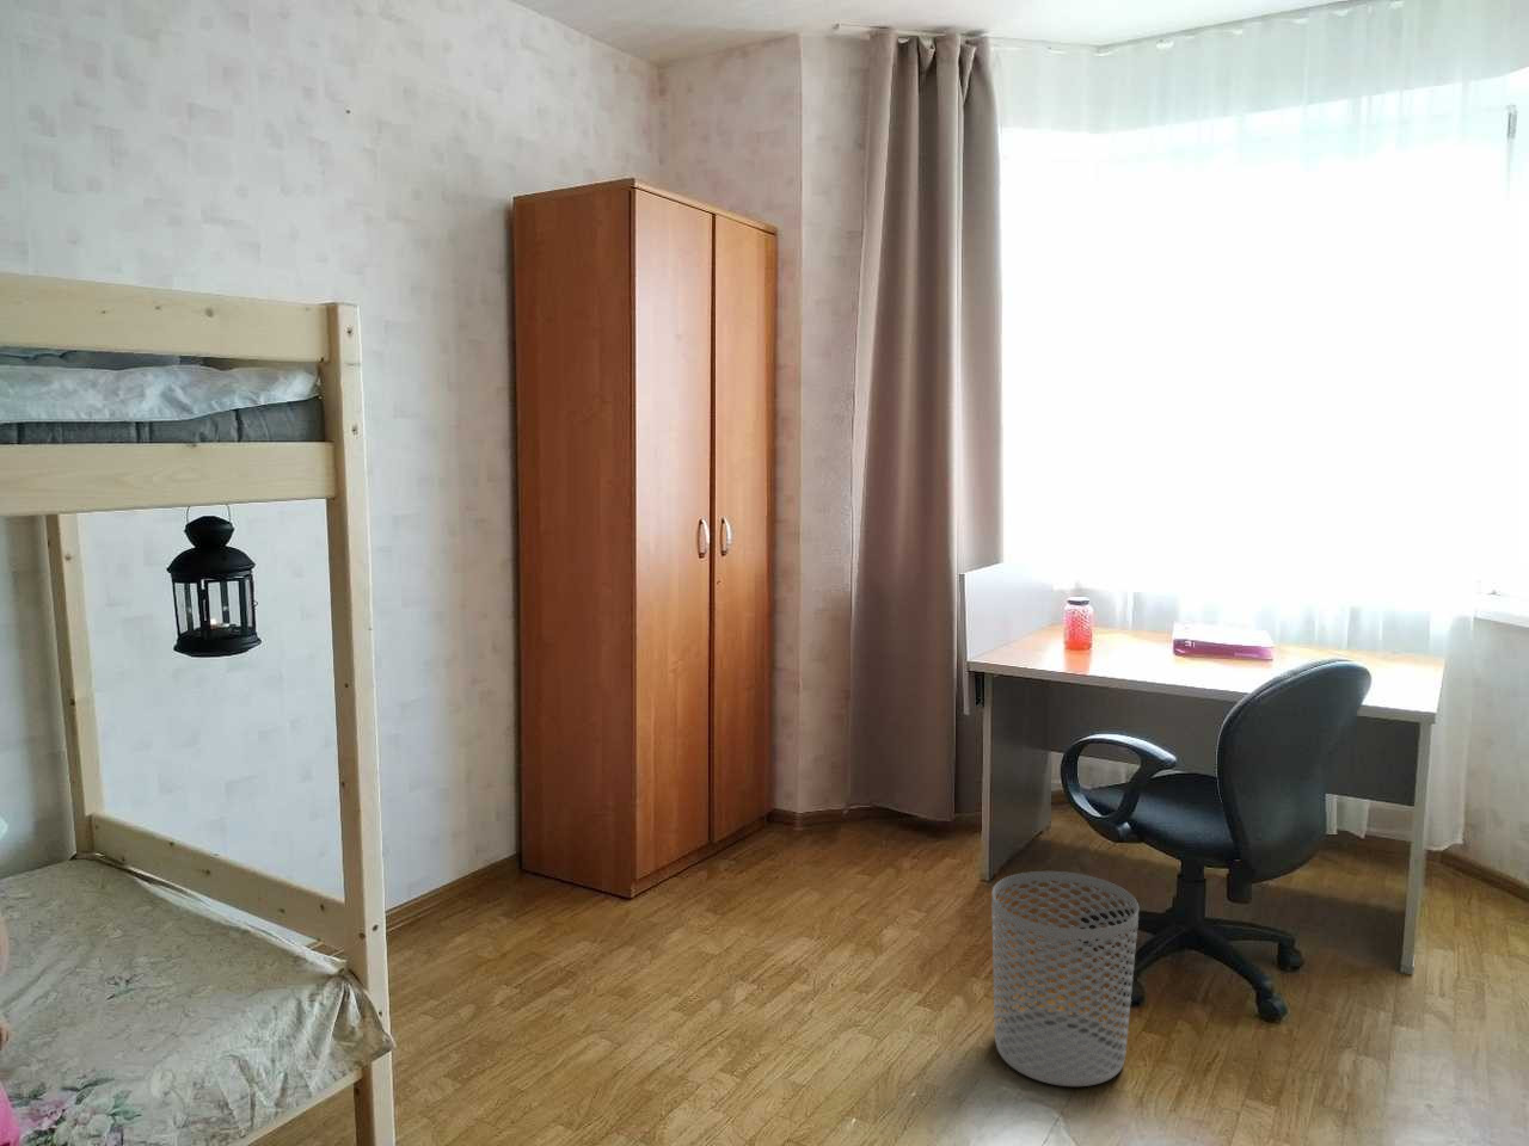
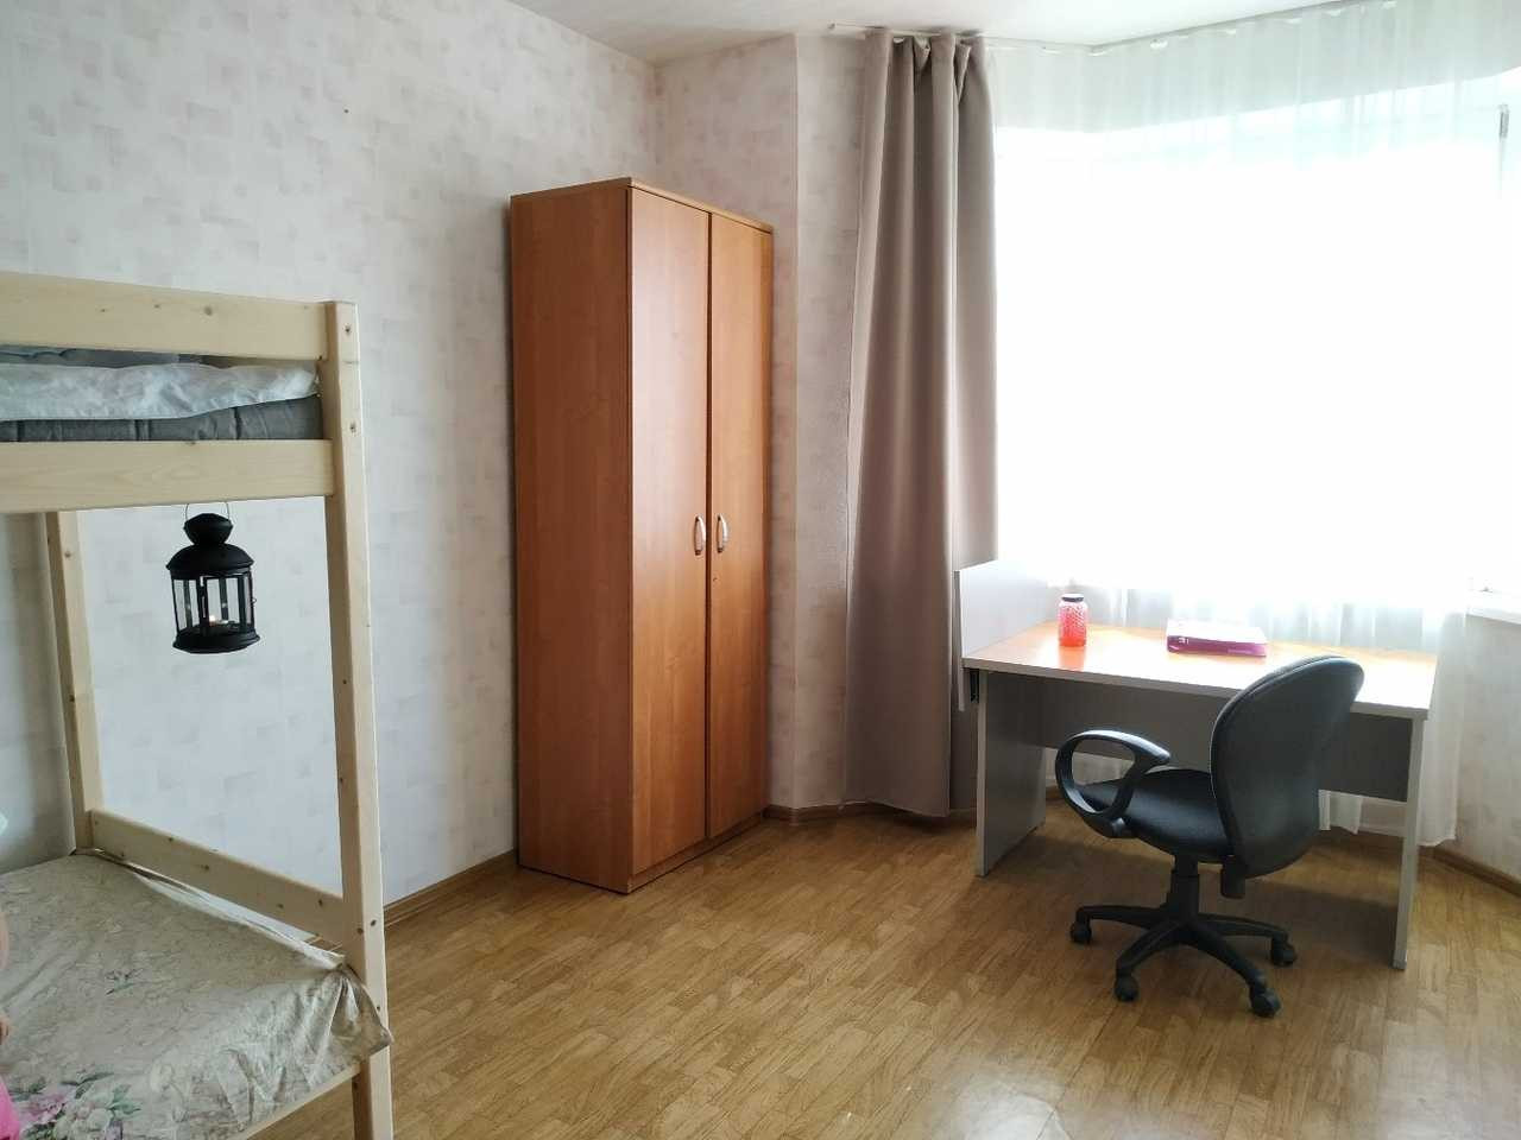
- waste bin [991,870,1140,1087]
